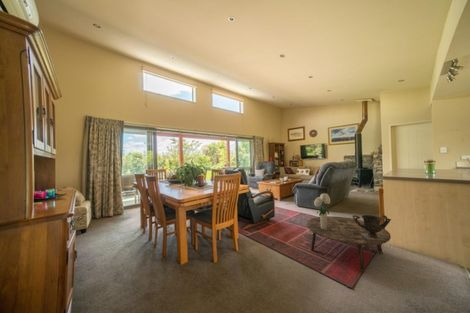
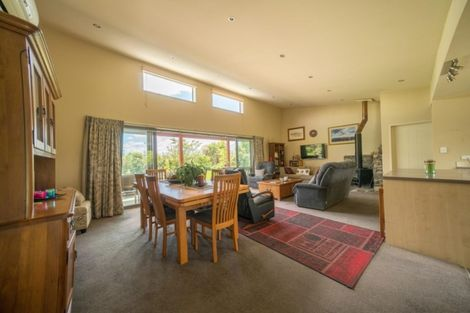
- decorative urn [352,214,392,241]
- bouquet [313,192,331,230]
- coffee table [306,215,392,272]
